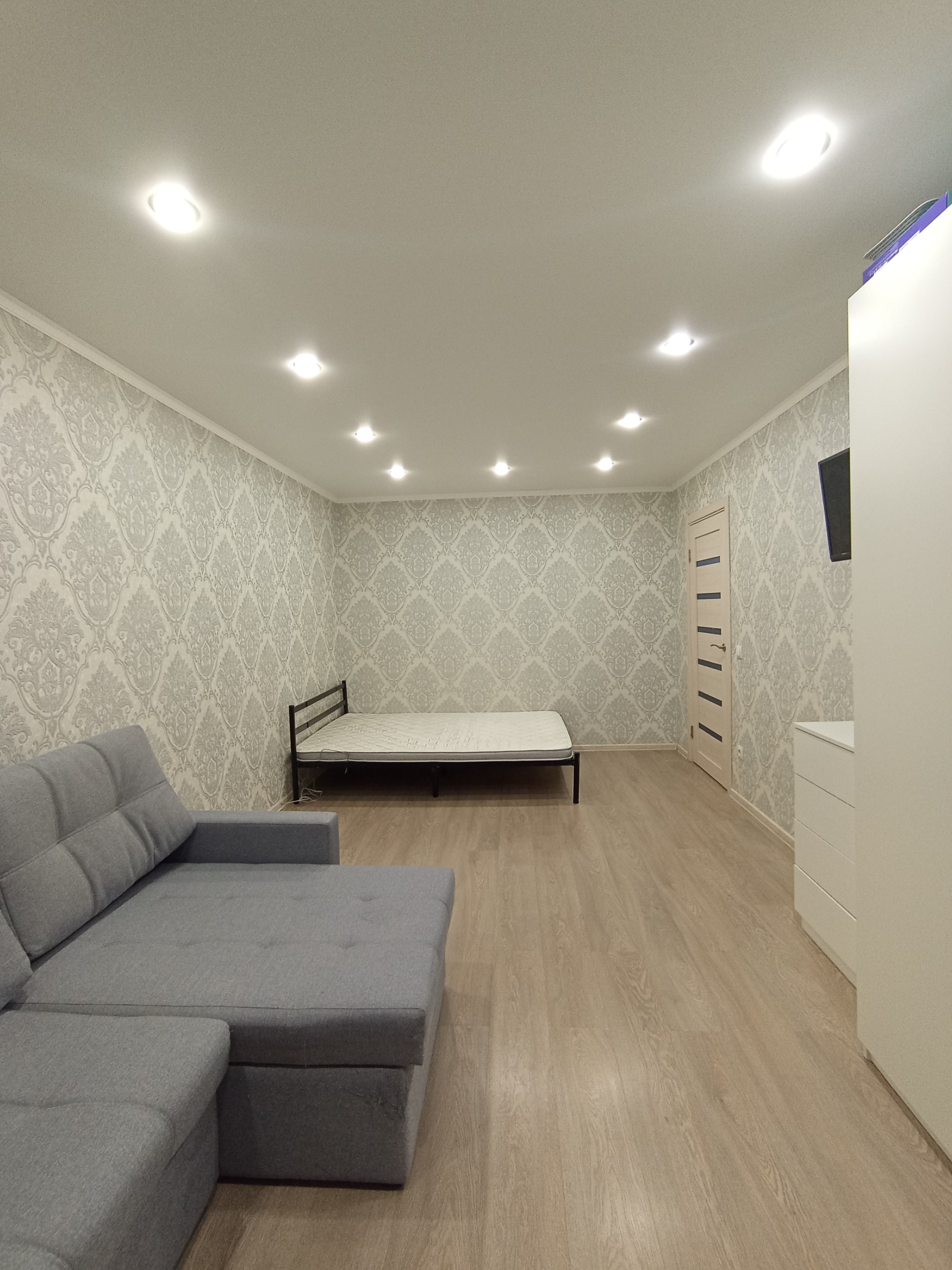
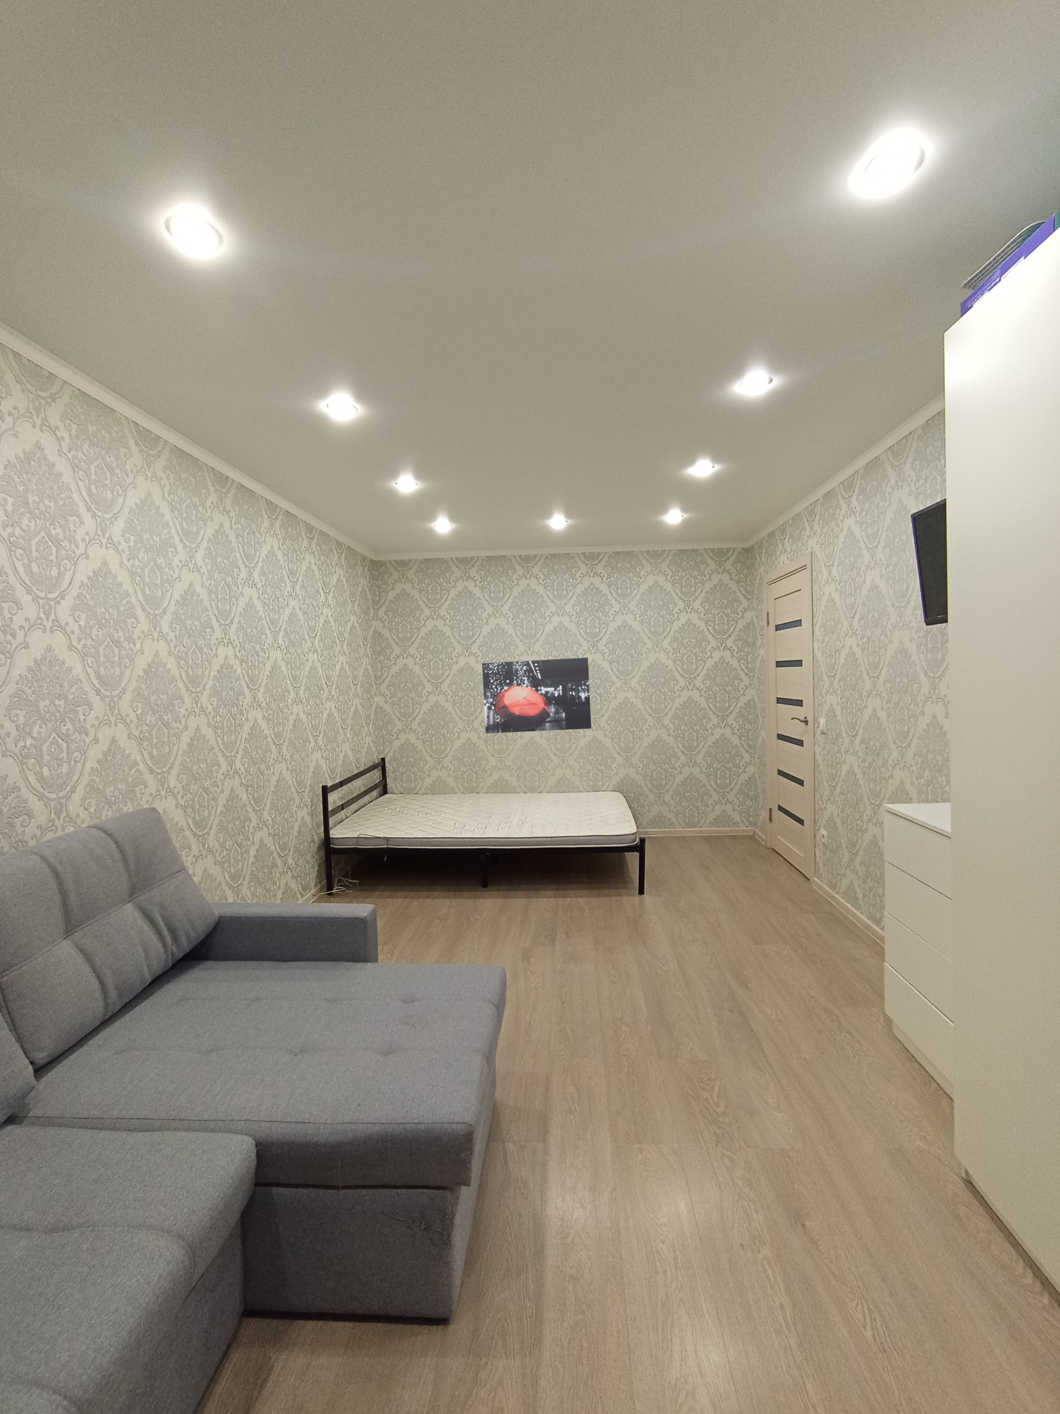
+ wall art [481,657,592,734]
